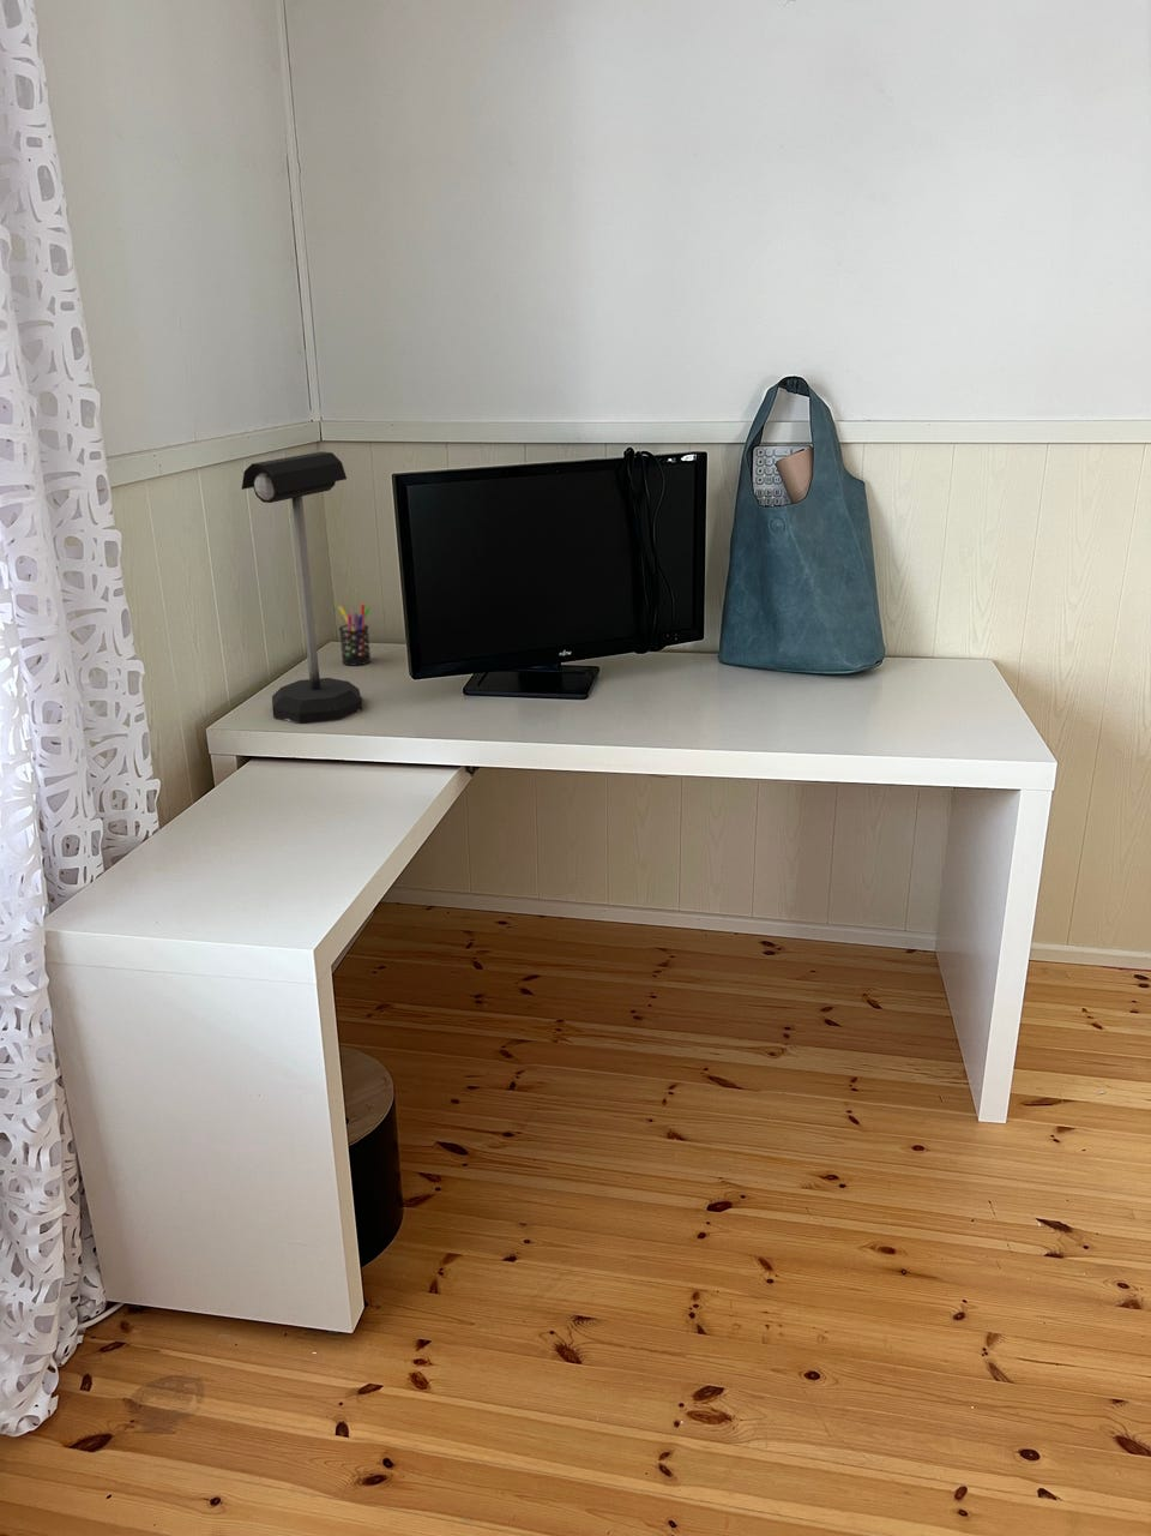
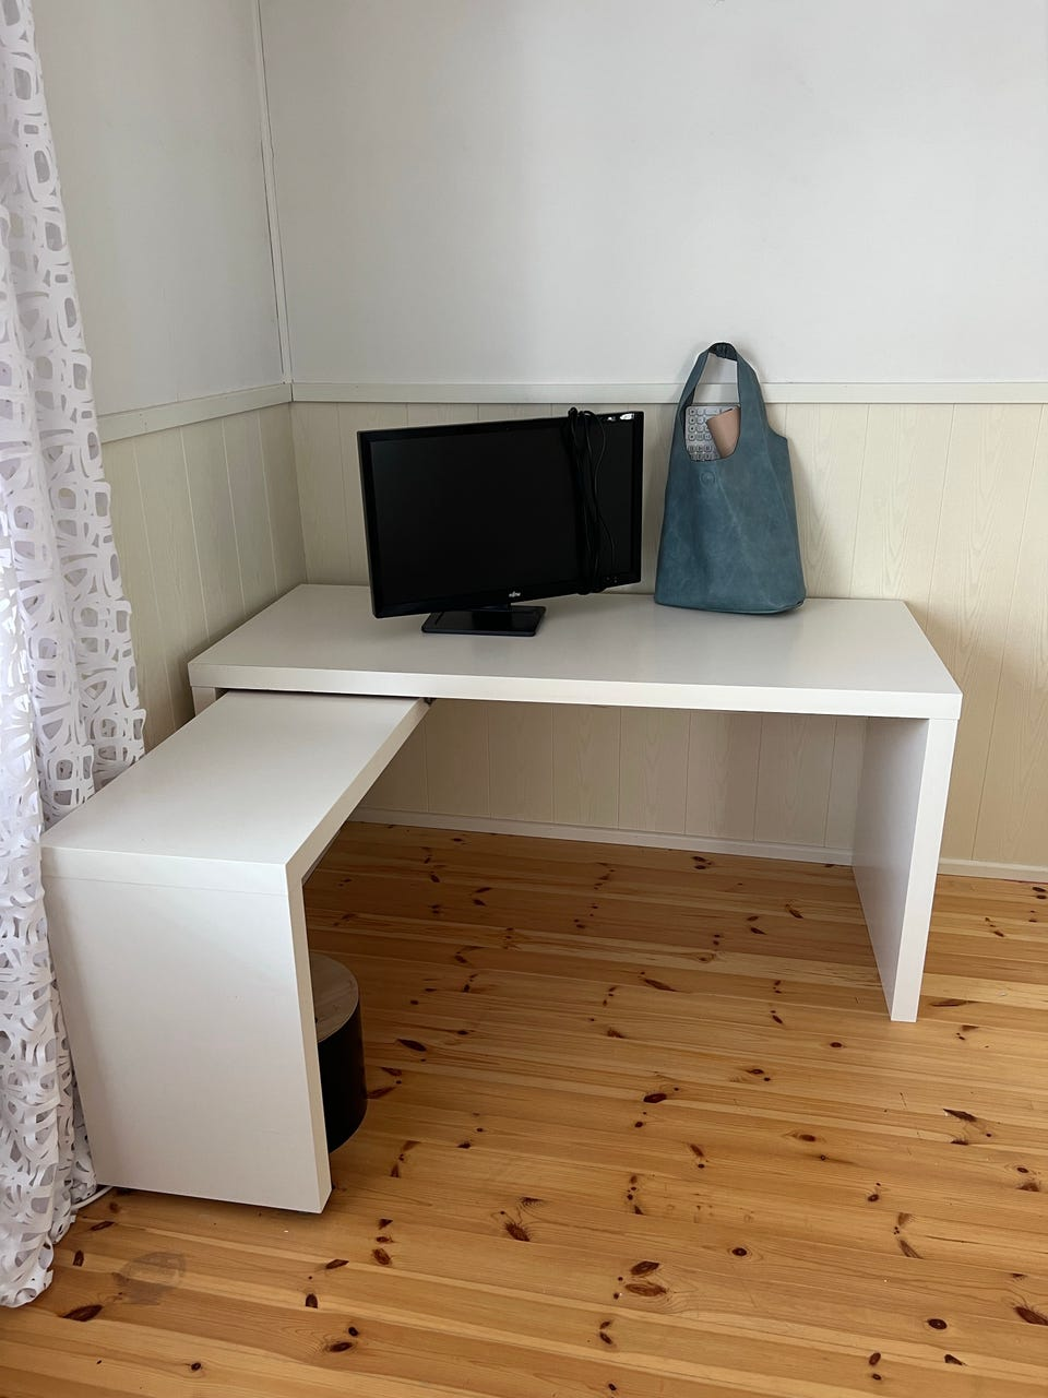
- pen holder [337,602,372,666]
- mailbox [241,450,363,724]
